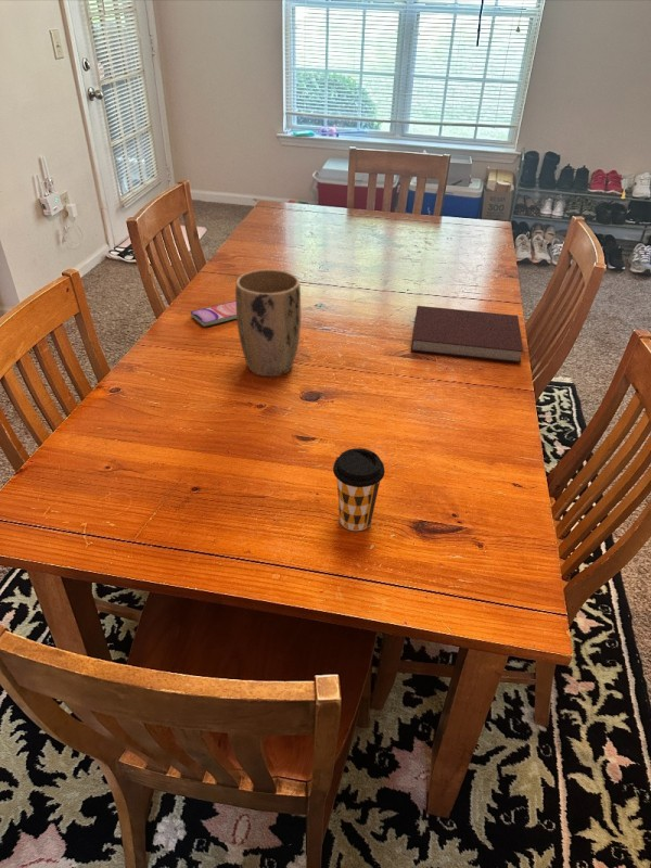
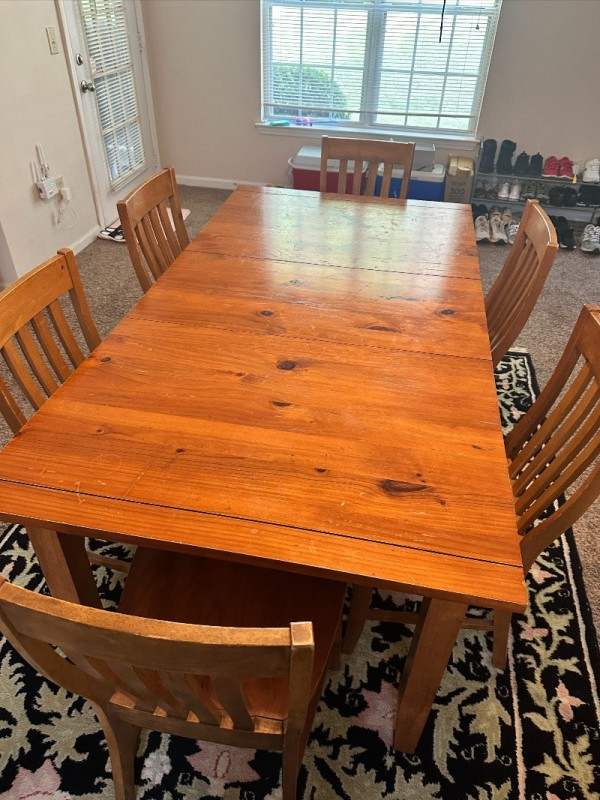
- smartphone [190,299,237,327]
- coffee cup [332,447,386,532]
- plant pot [234,268,302,378]
- notebook [410,305,524,365]
